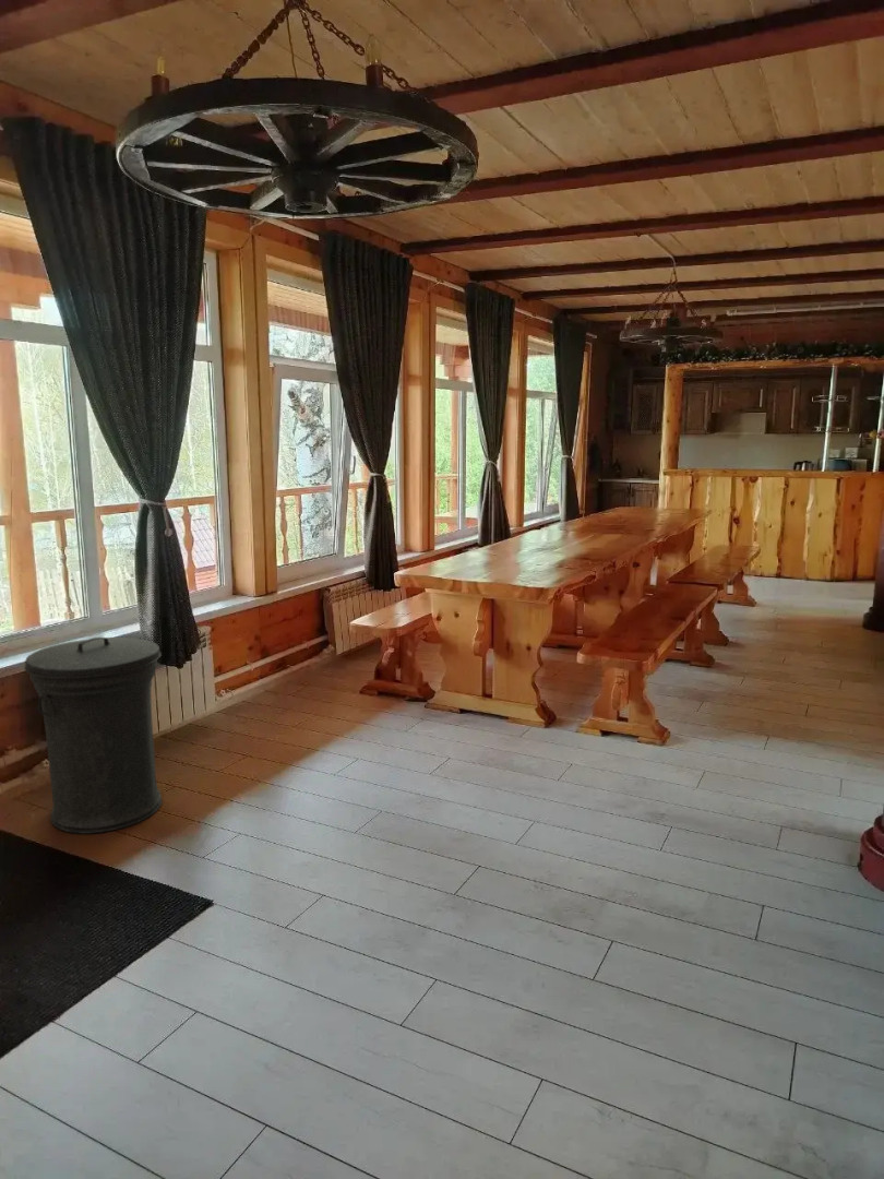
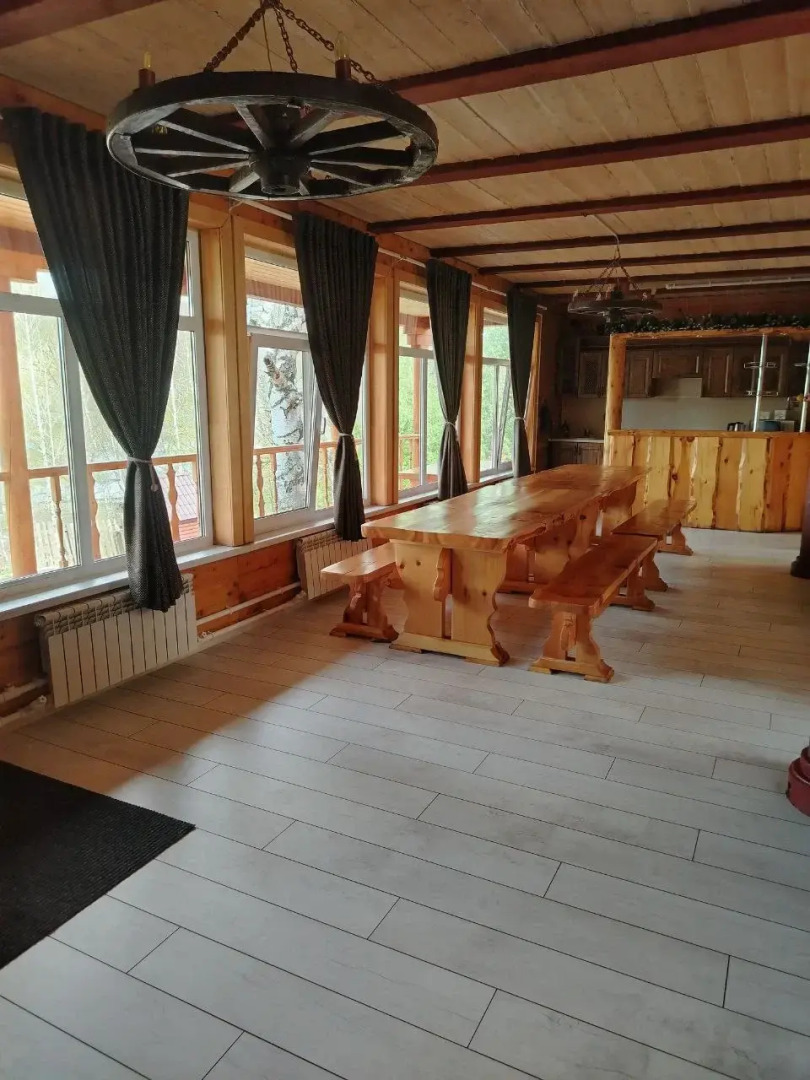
- trash can [23,636,163,835]
